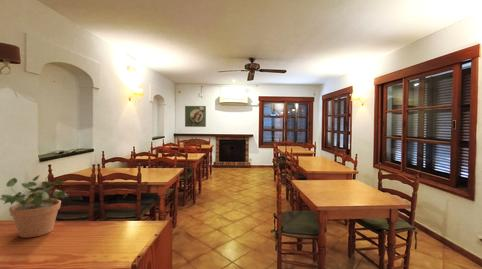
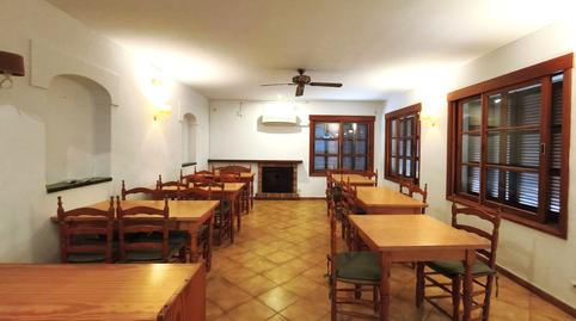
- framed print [184,105,207,128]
- potted plant [0,173,70,239]
